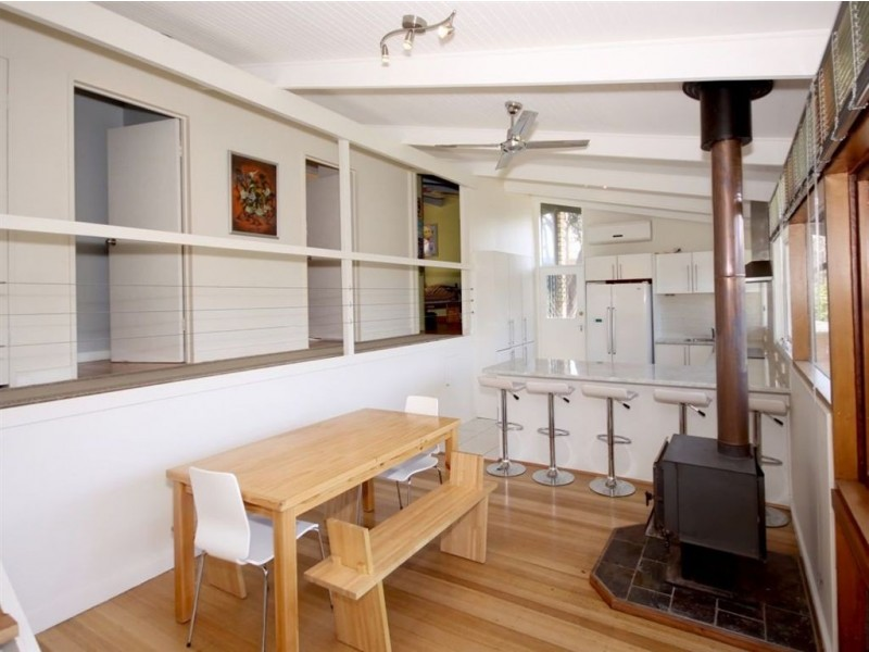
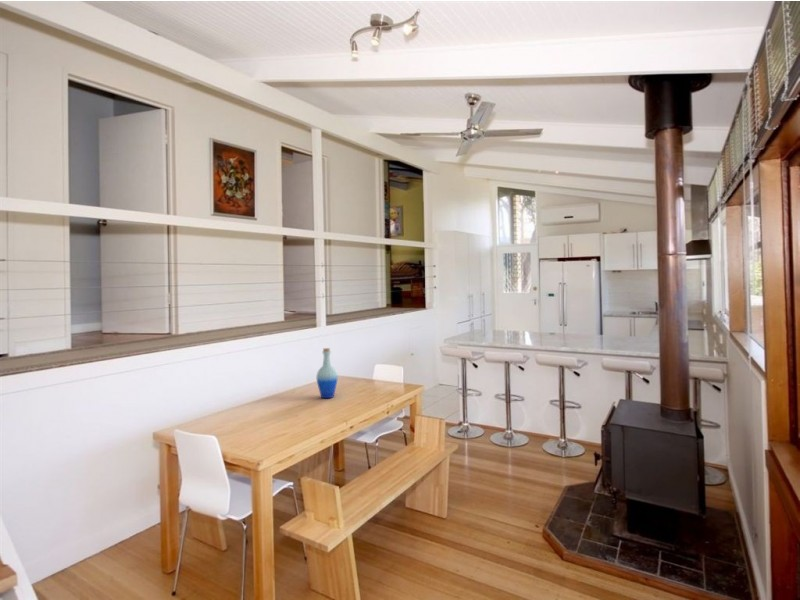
+ bottle [316,347,339,399]
